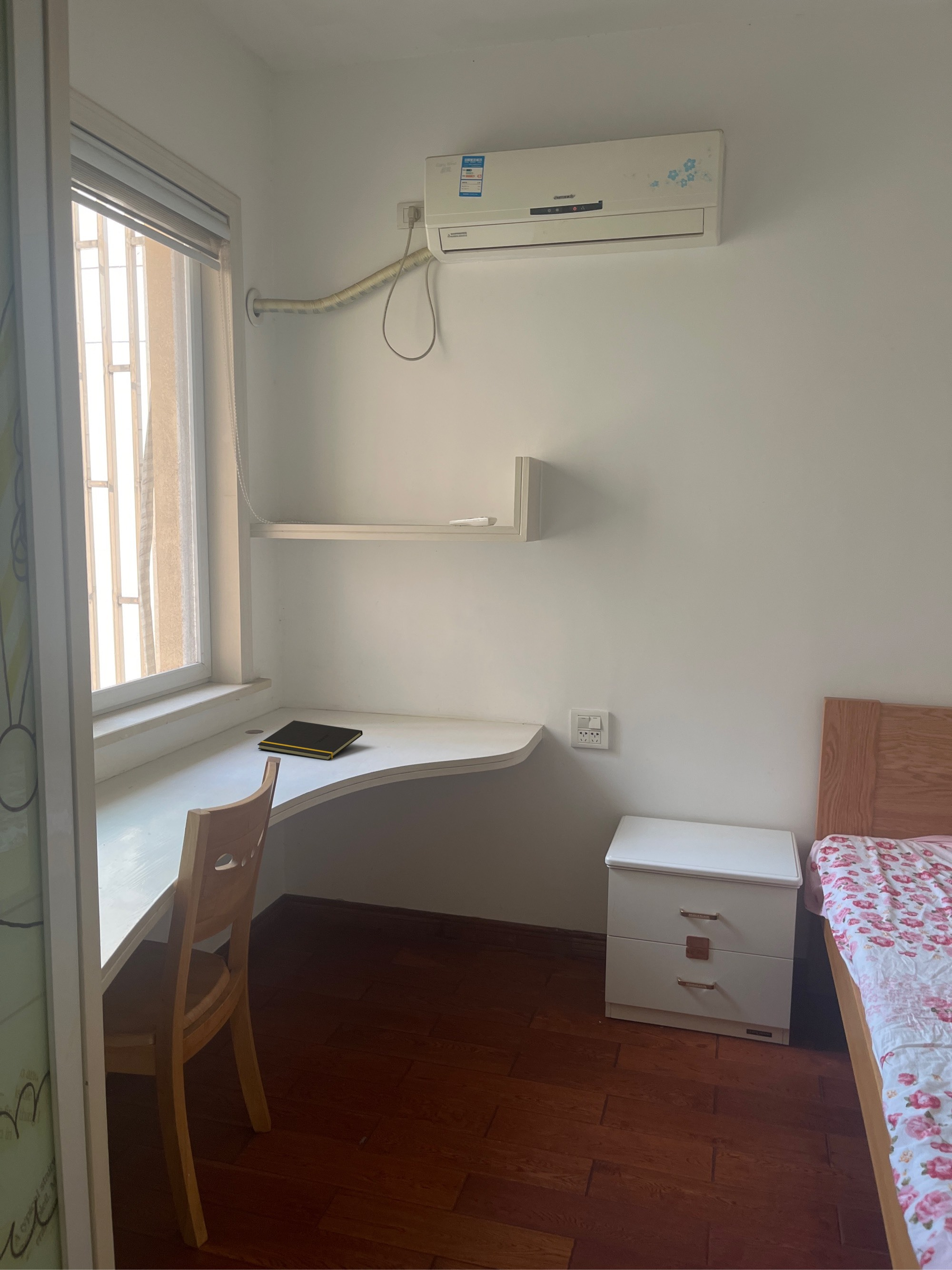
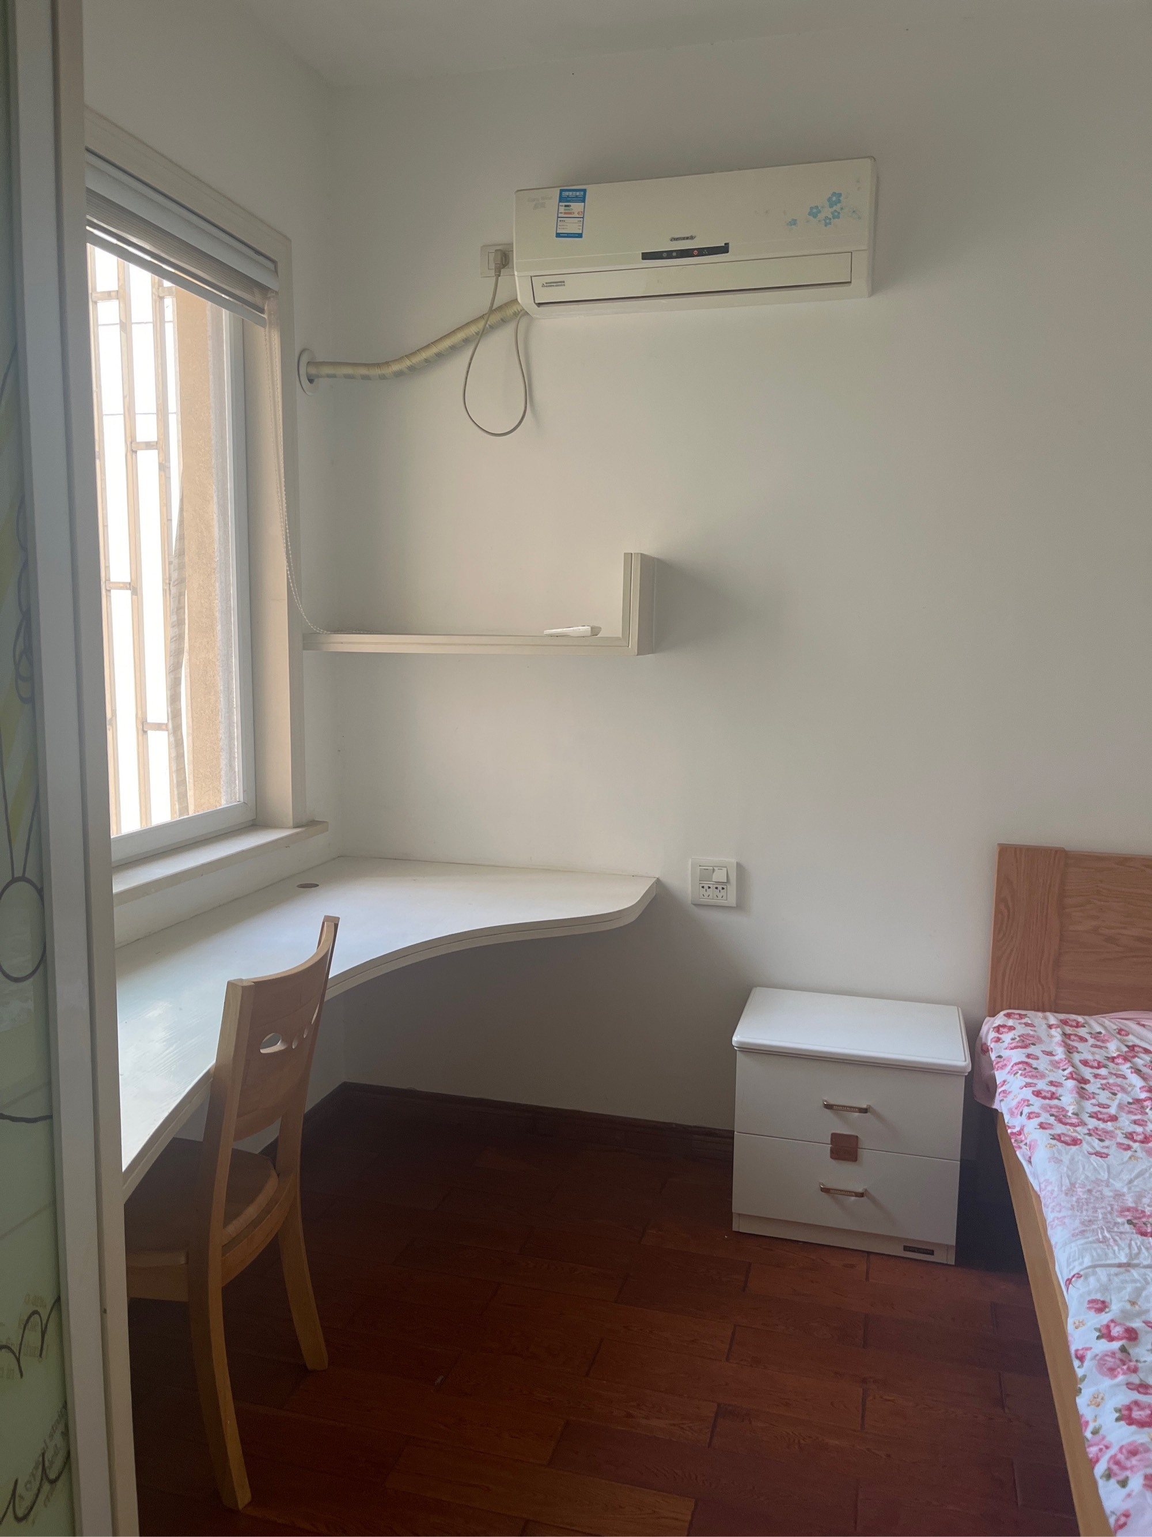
- notepad [257,720,363,761]
